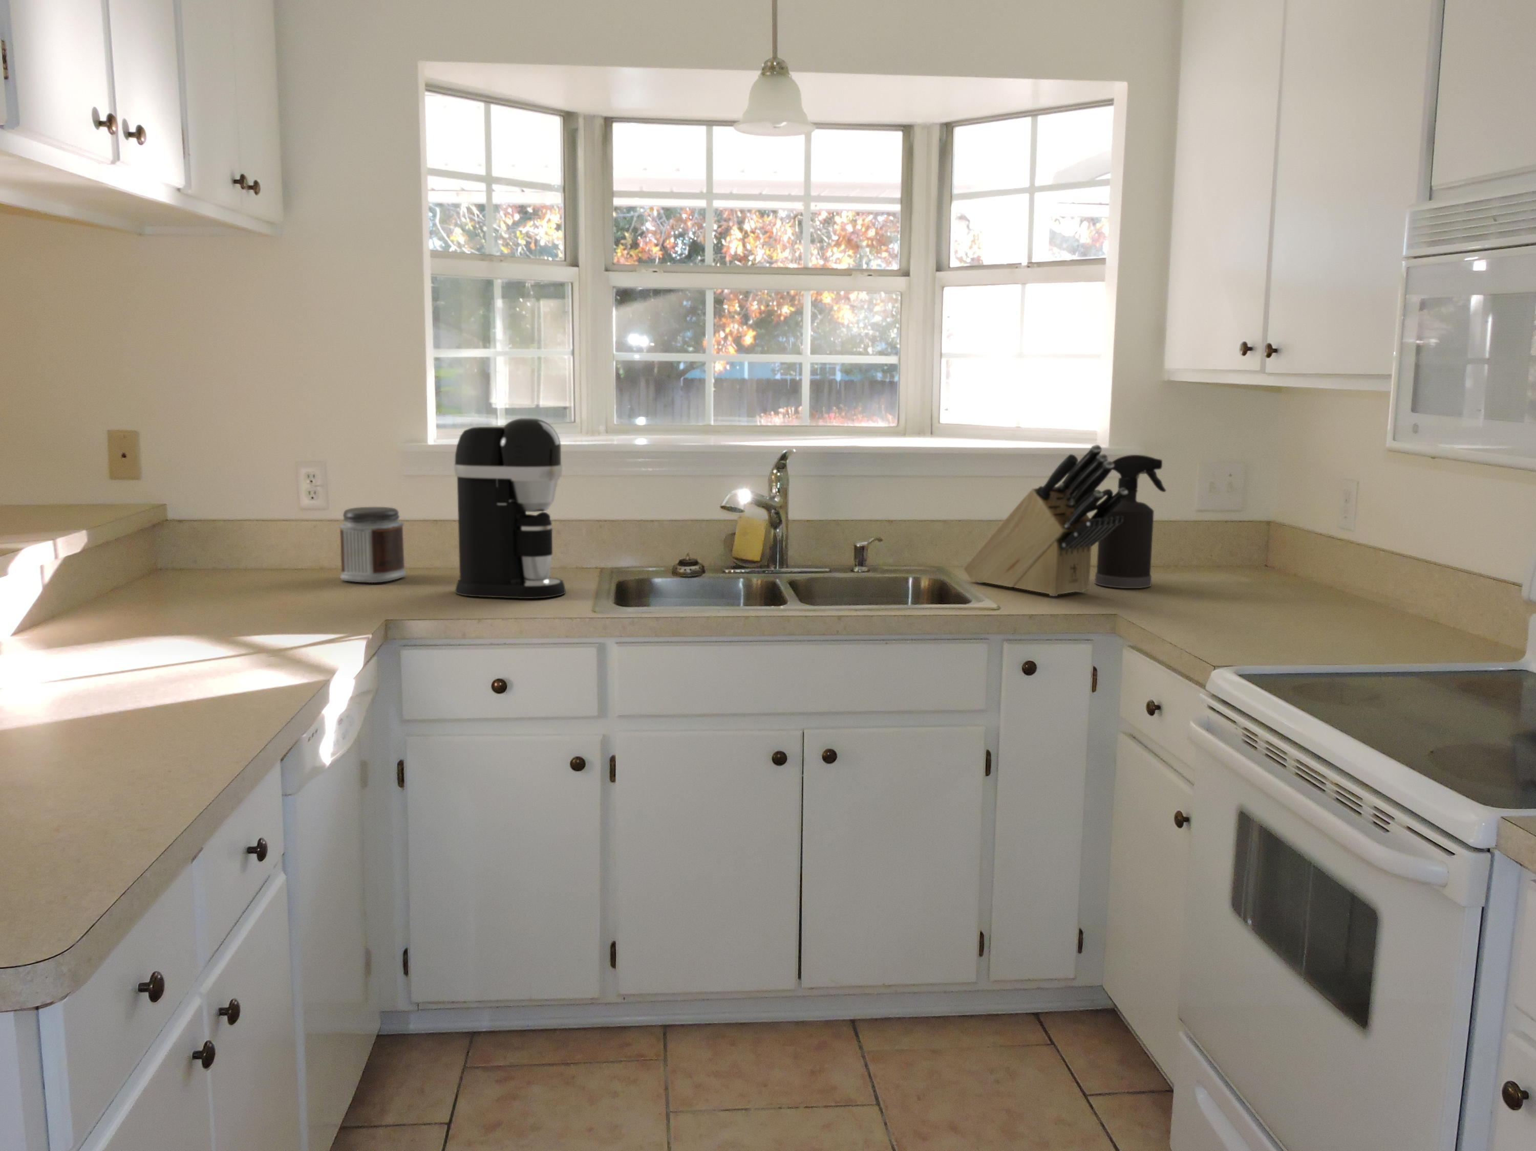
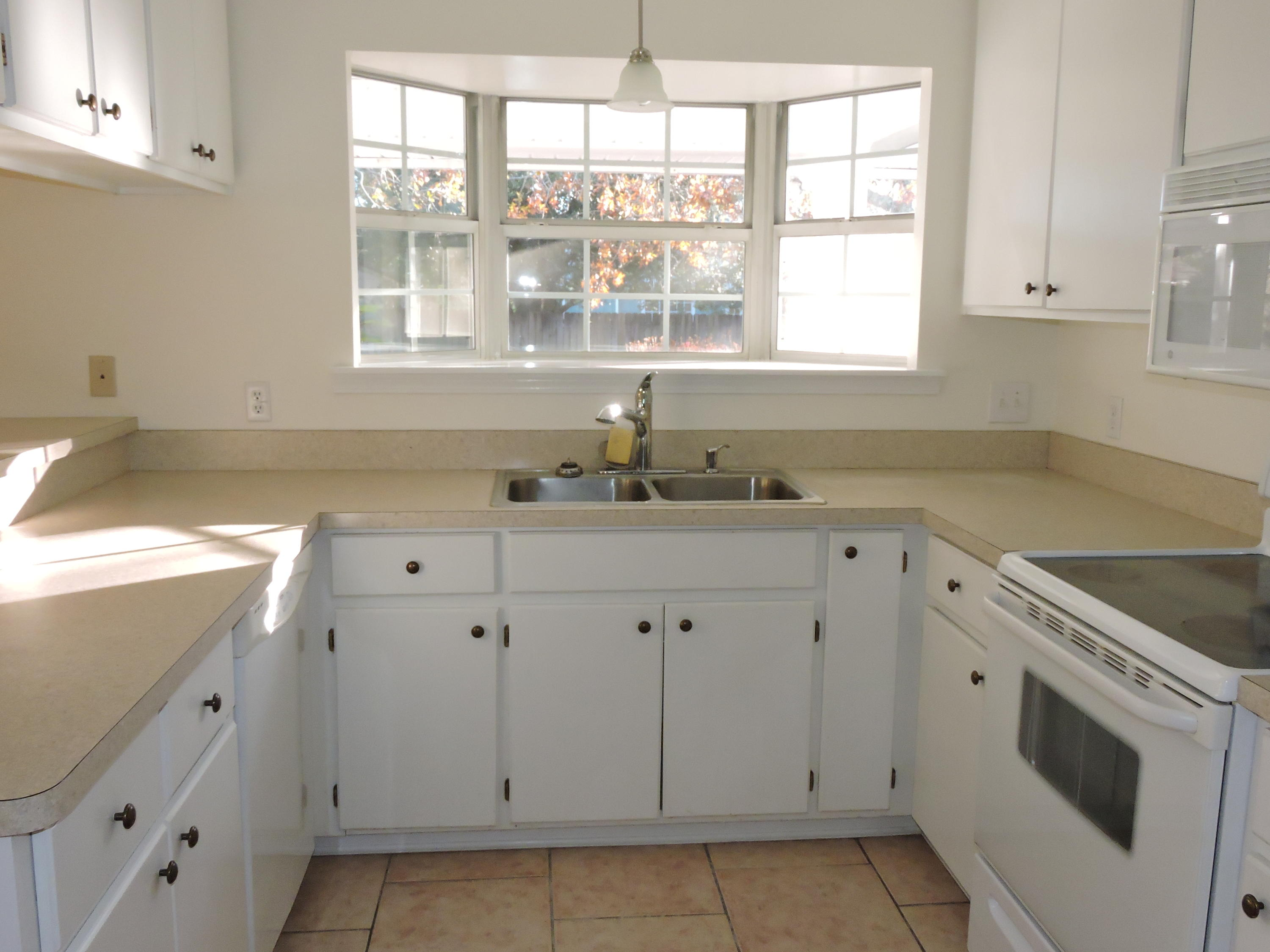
- knife block [963,444,1128,596]
- jar [337,507,406,583]
- coffee maker [454,417,566,598]
- spray bottle [1095,455,1167,589]
